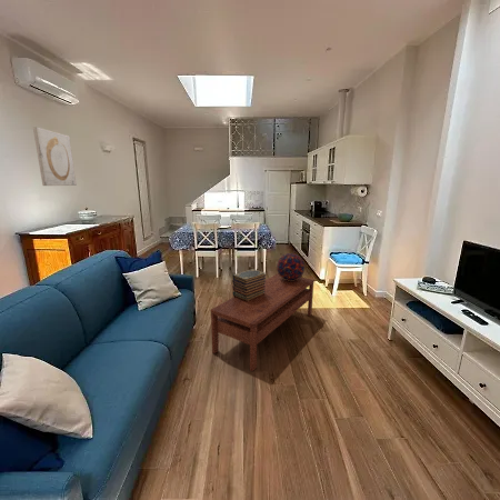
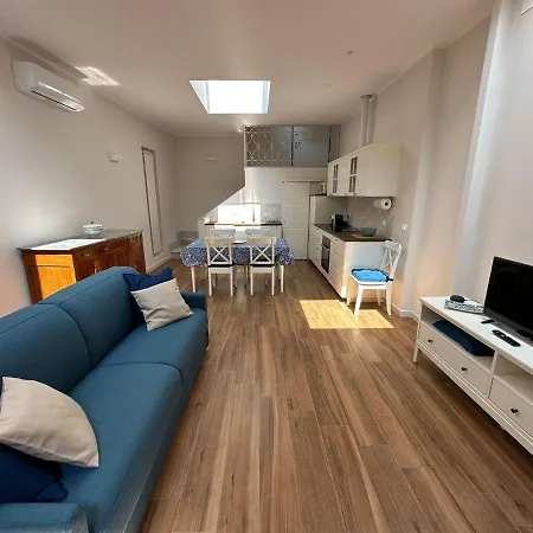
- wall art [32,126,77,187]
- decorative sphere [276,252,306,281]
- coffee table [209,272,316,372]
- book stack [231,268,267,301]
